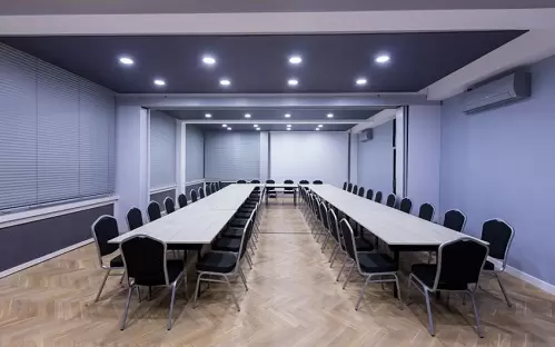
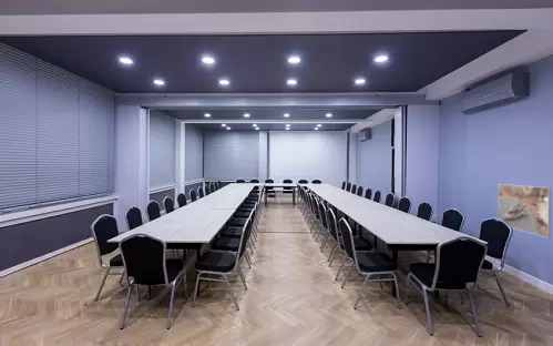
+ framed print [496,183,552,238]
